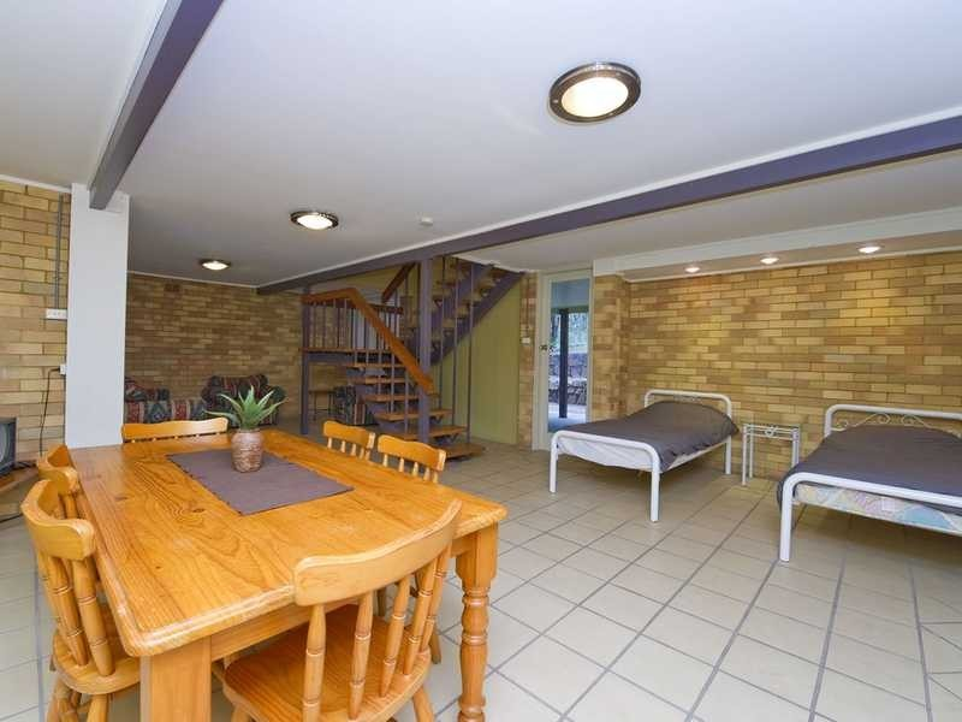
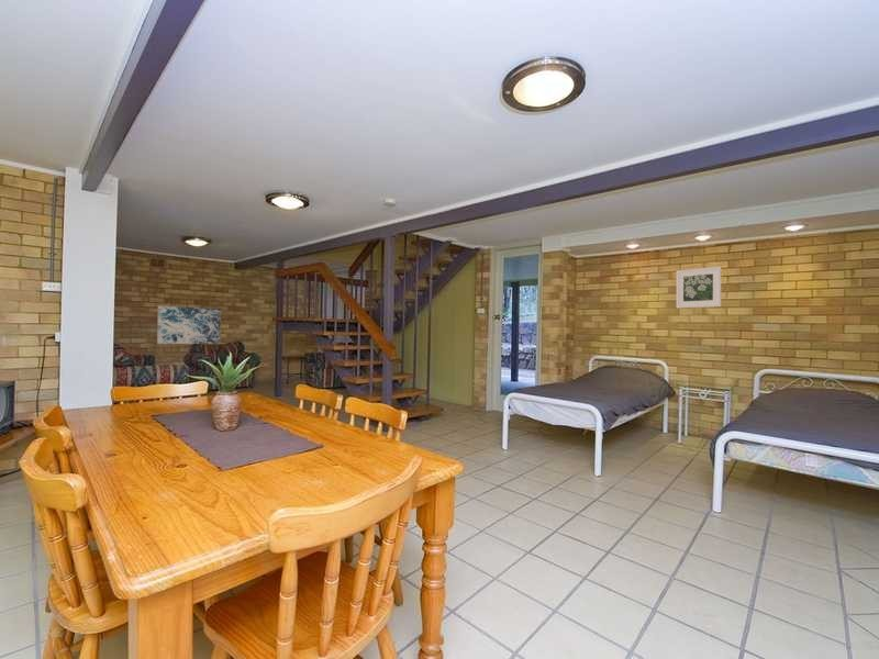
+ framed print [676,266,722,309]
+ wall art [156,304,222,345]
